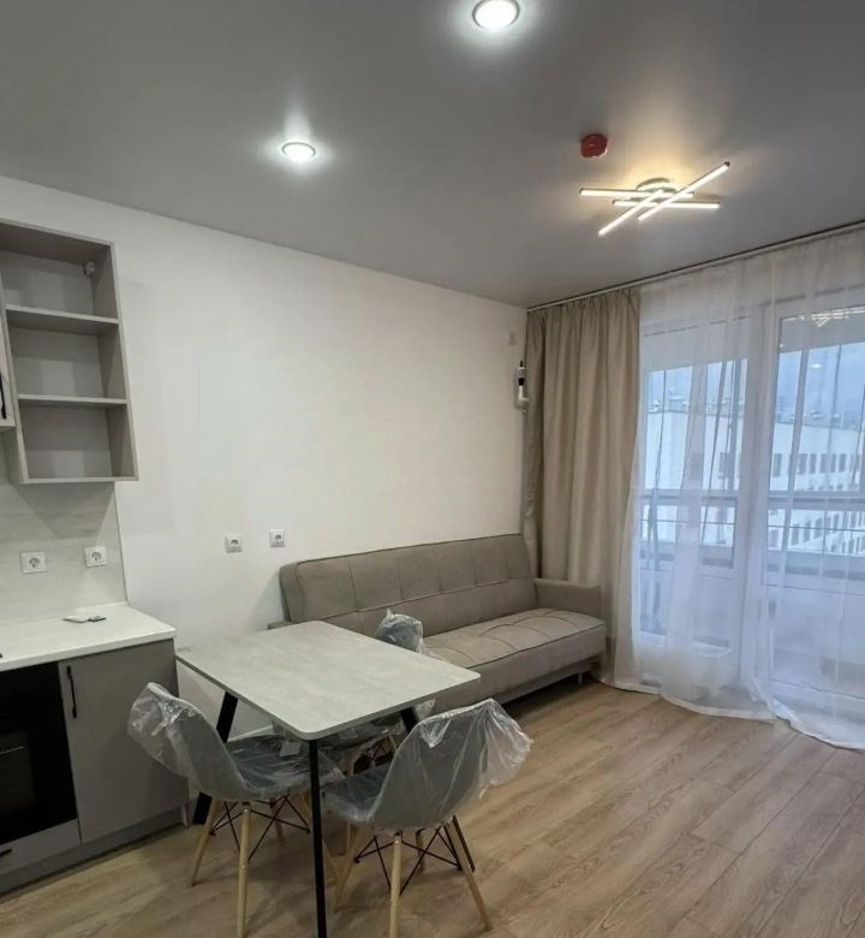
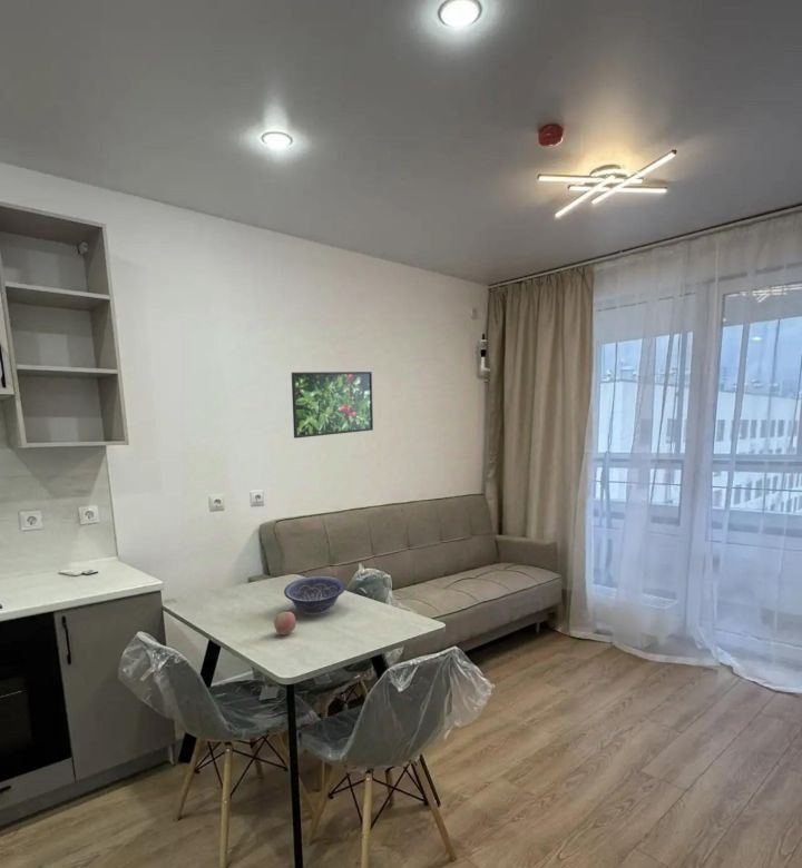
+ decorative bowl [283,575,346,617]
+ apple [273,611,297,637]
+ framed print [291,371,374,440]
